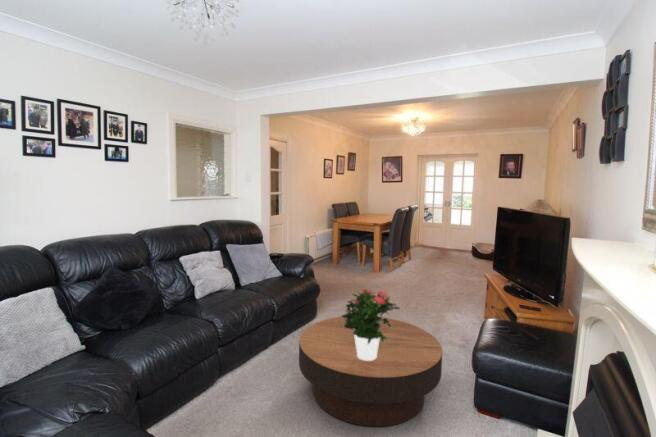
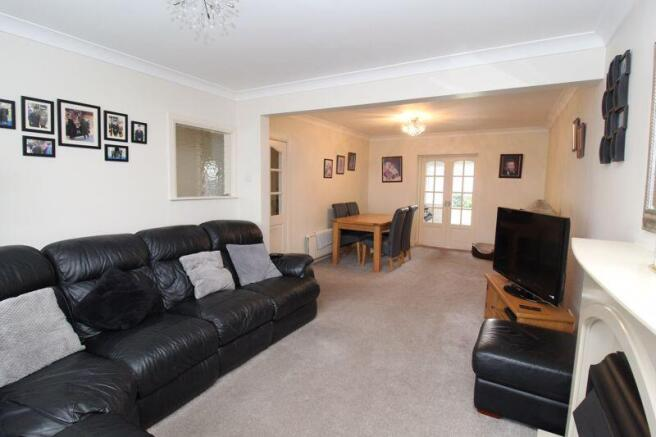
- potted flower [339,287,401,361]
- coffee table [298,316,443,427]
